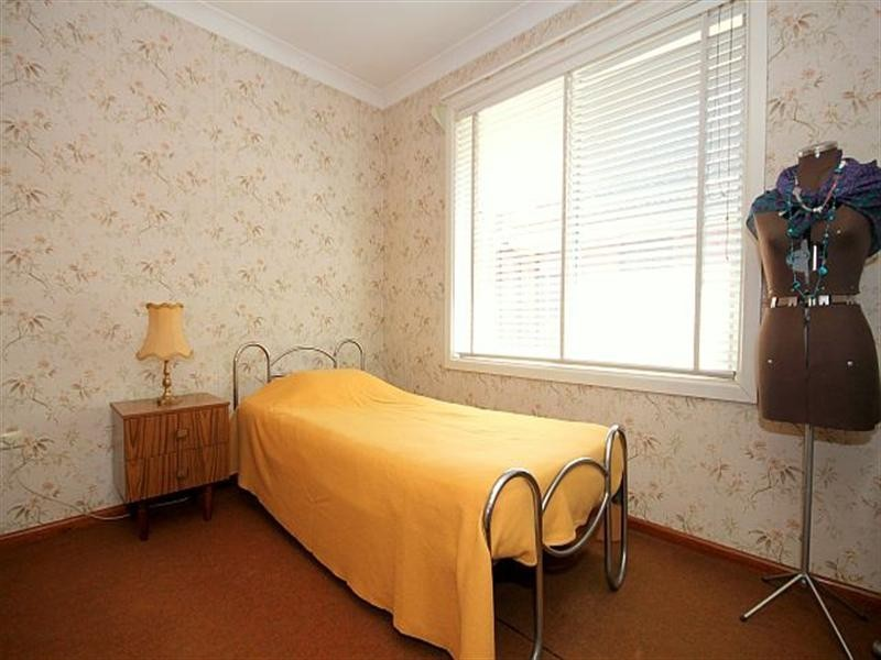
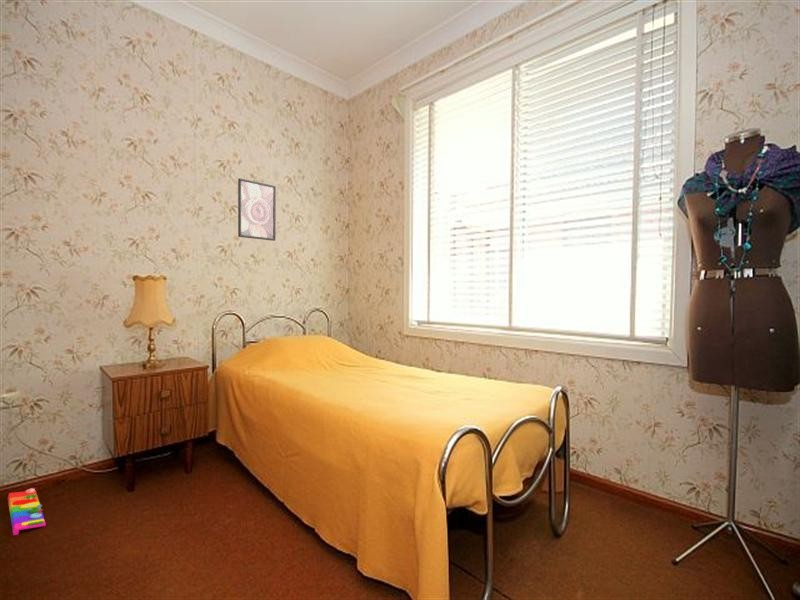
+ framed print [237,177,277,242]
+ knob puzzle [7,487,47,536]
